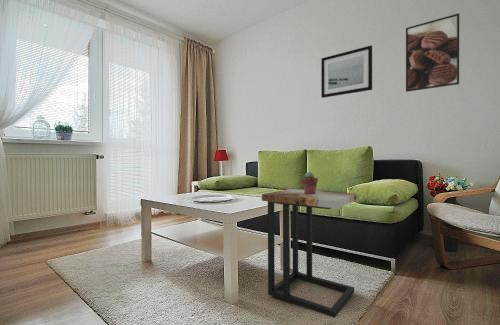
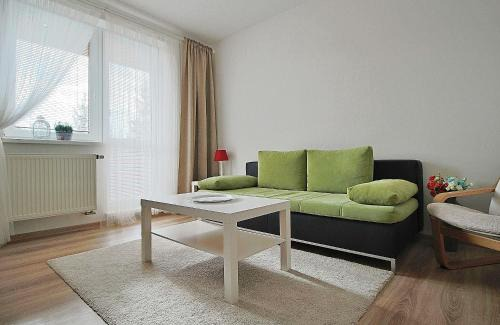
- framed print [405,12,460,93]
- wall art [320,45,373,99]
- potted succulent [300,171,319,194]
- side table [261,188,358,319]
